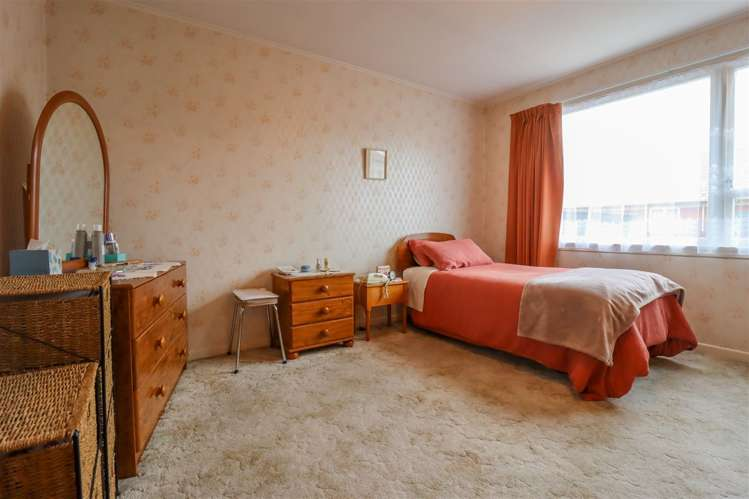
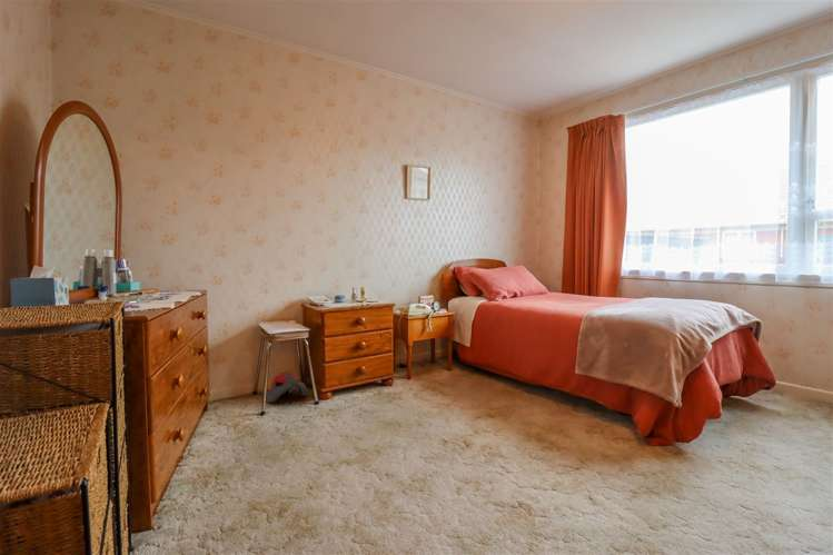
+ shoe [265,370,308,404]
